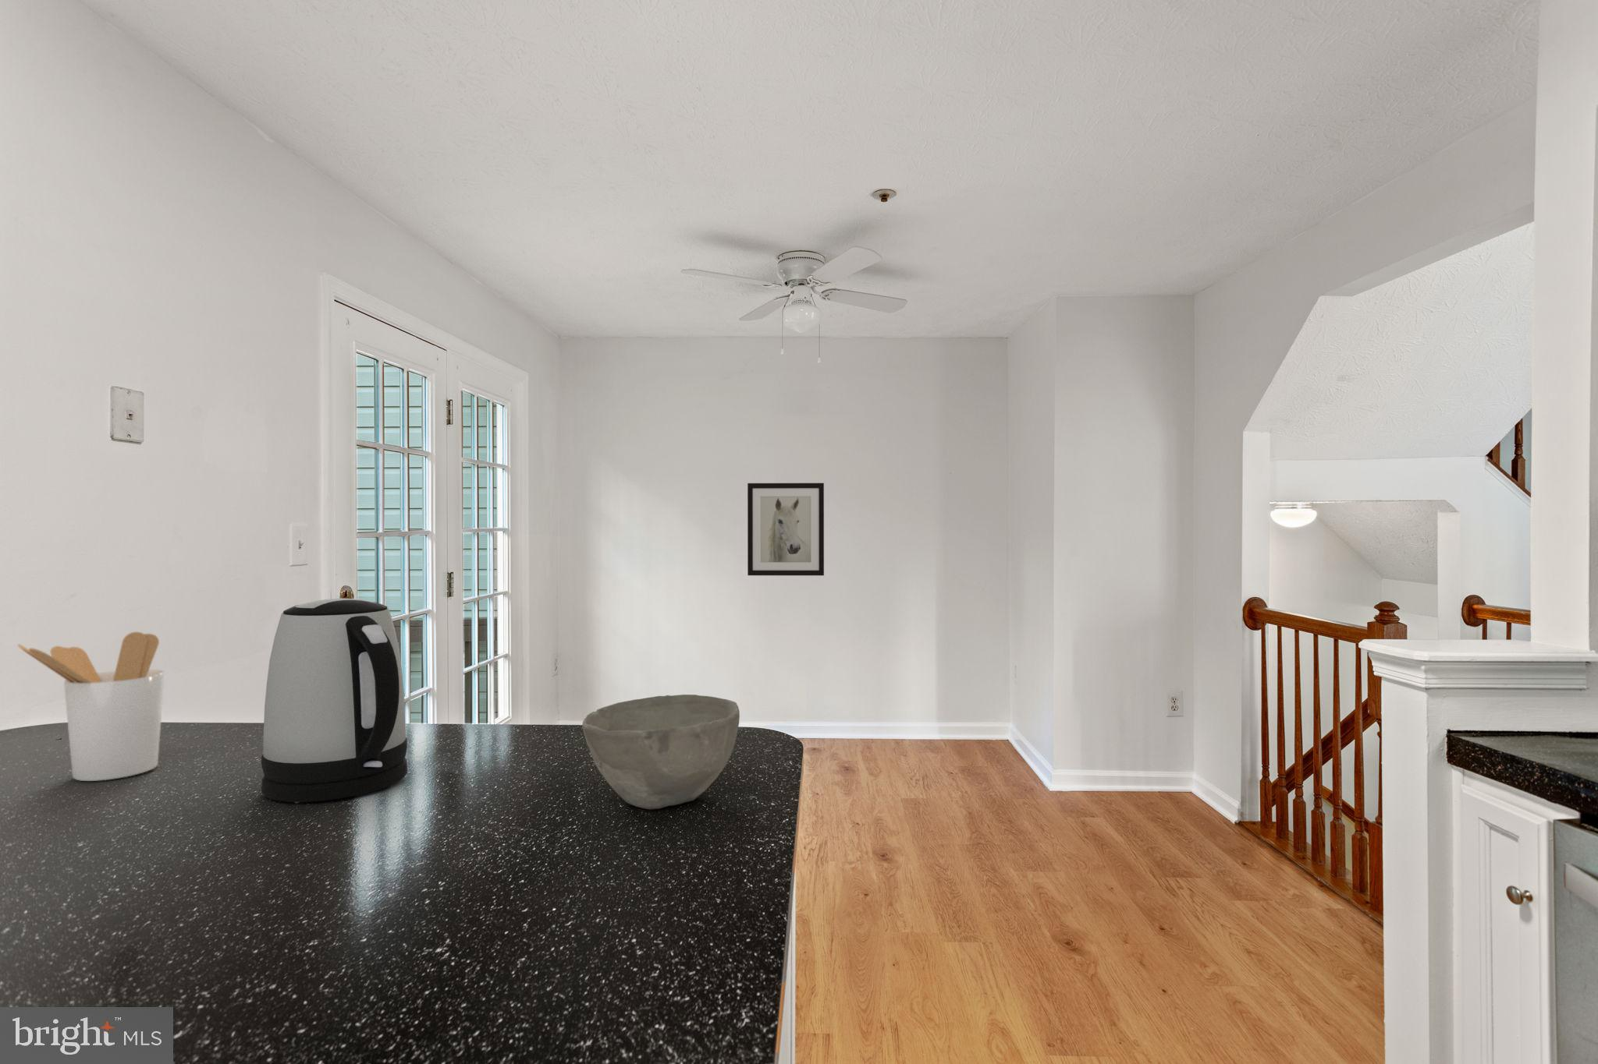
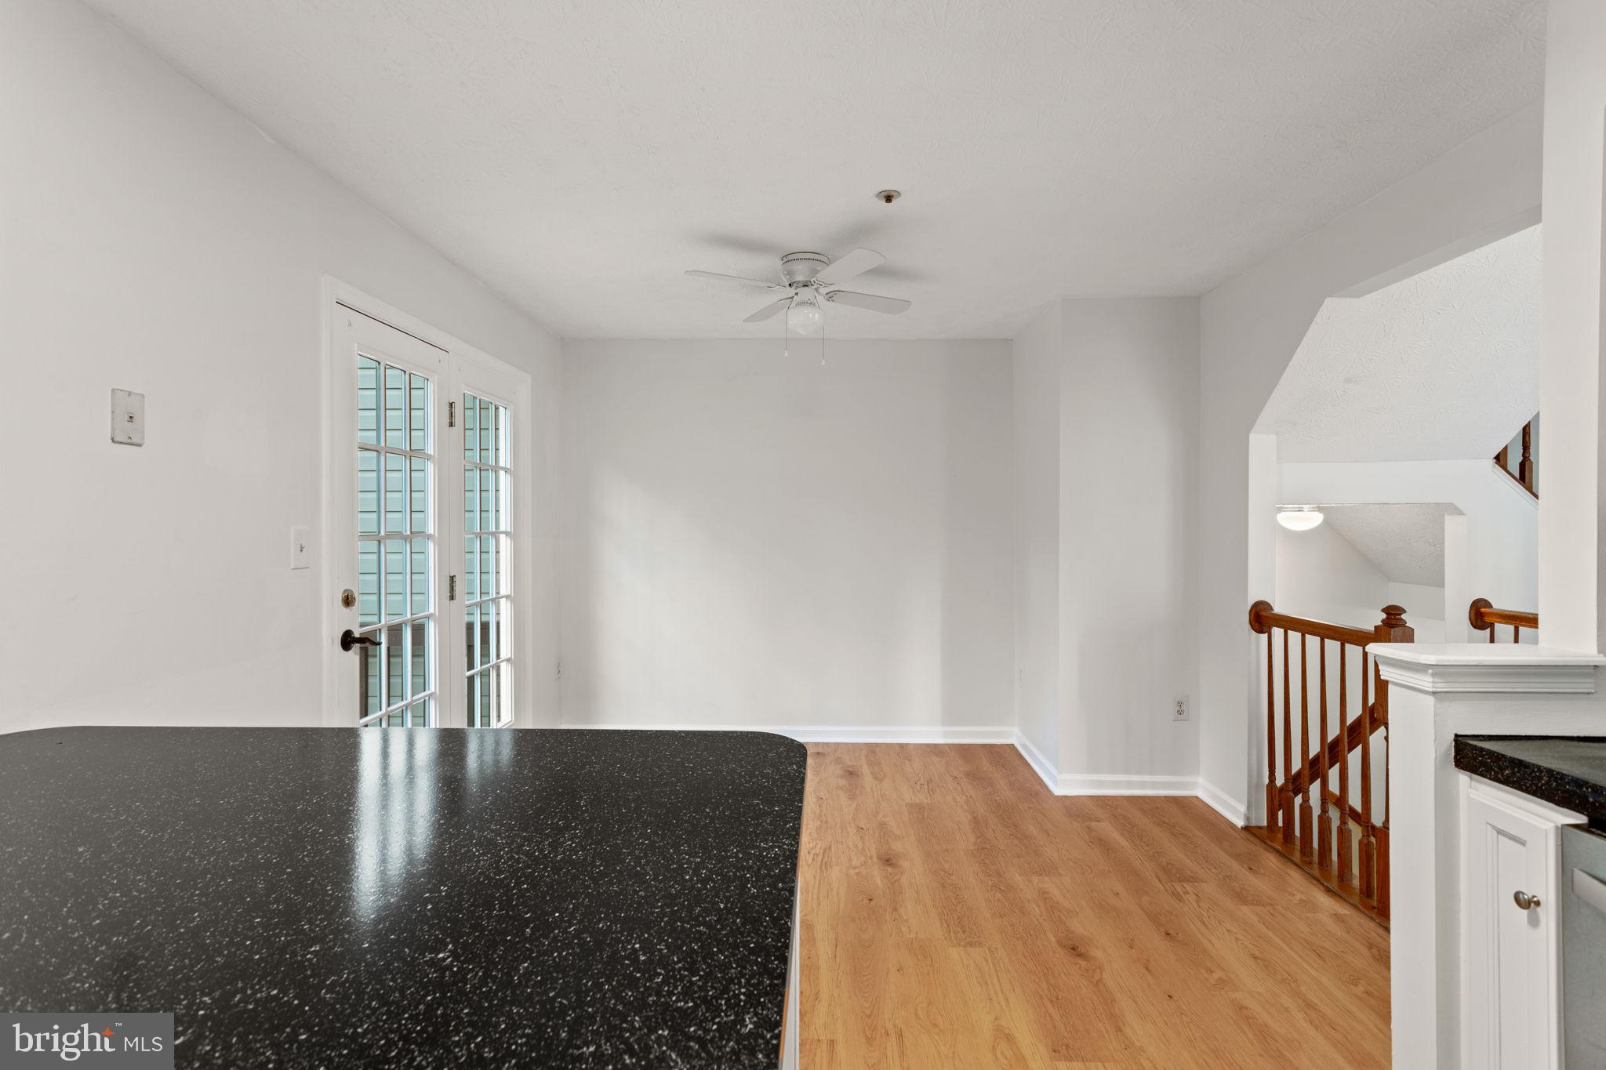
- bowl [582,694,740,810]
- utensil holder [17,631,165,781]
- wall art [746,482,825,576]
- kettle [260,597,408,804]
